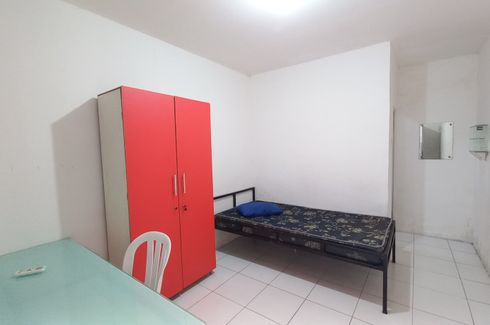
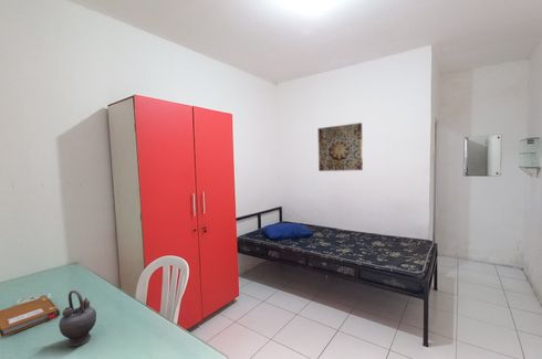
+ wall art [317,122,364,172]
+ notebook [0,295,61,338]
+ teapot [58,289,97,348]
